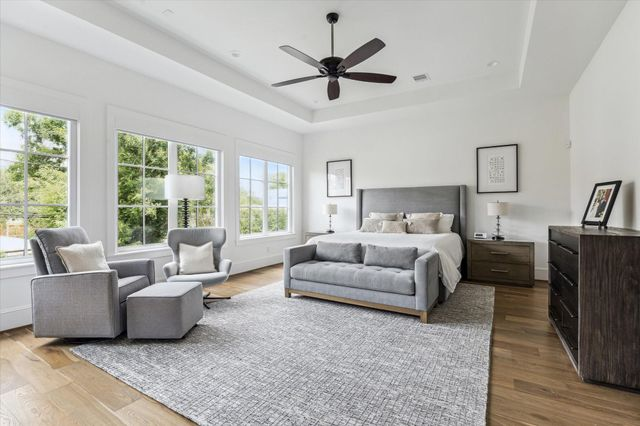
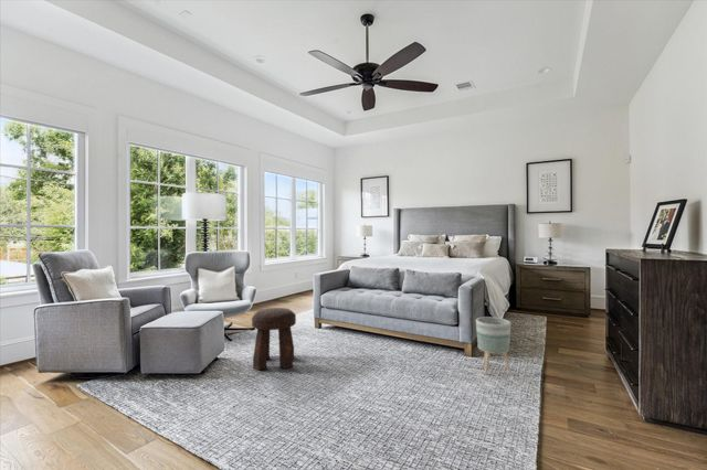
+ stool [251,307,297,372]
+ planter [475,316,513,375]
